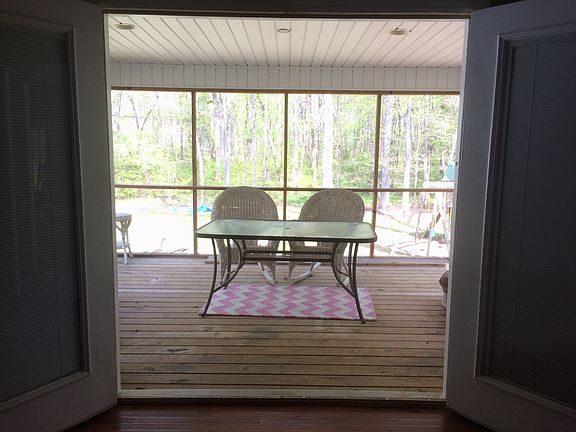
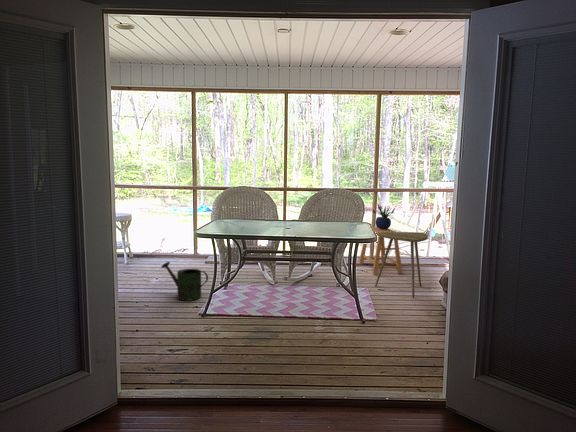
+ side table [374,231,429,299]
+ stool [358,226,403,275]
+ watering can [160,261,209,302]
+ potted plant [374,202,396,229]
